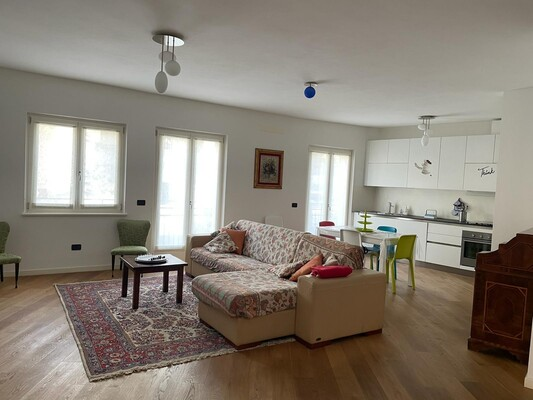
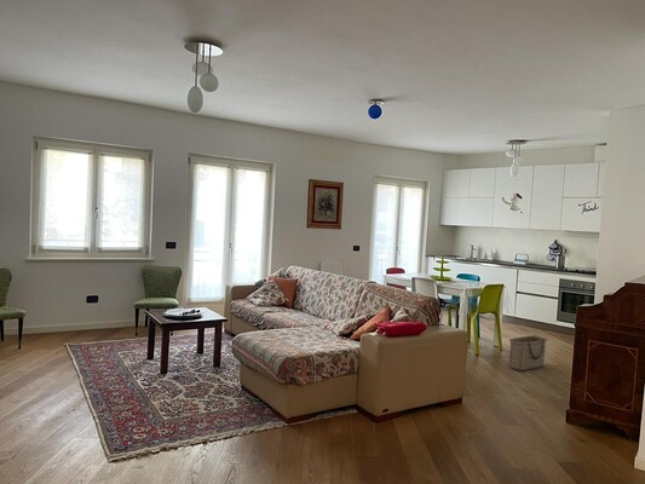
+ basket [508,334,548,371]
